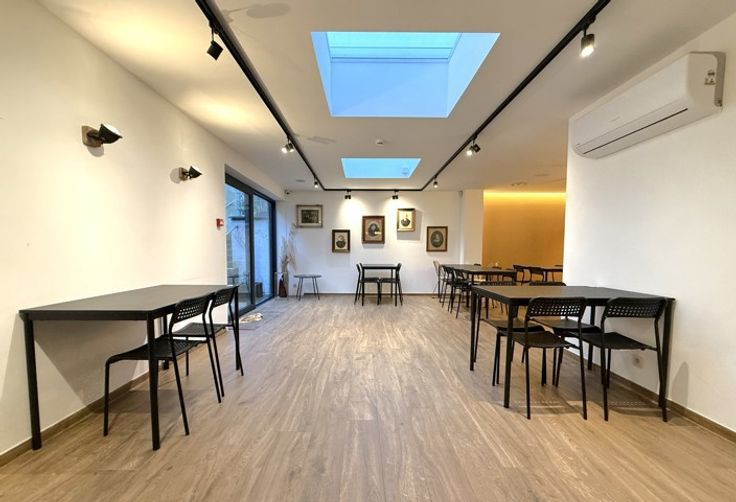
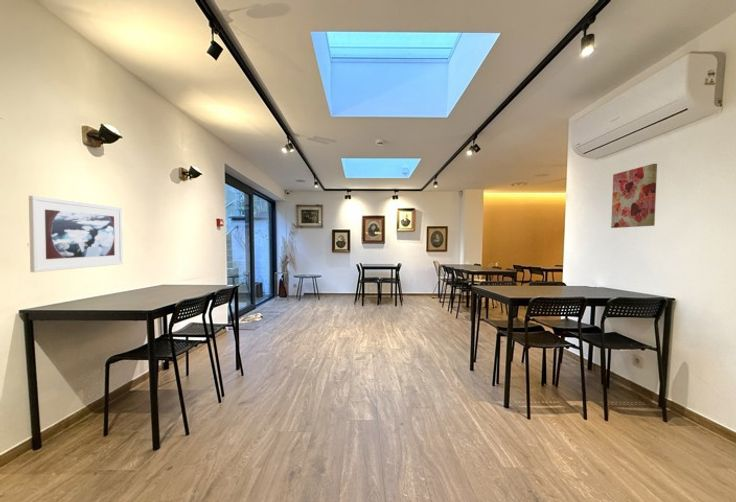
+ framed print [28,195,124,273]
+ wall art [610,163,658,229]
